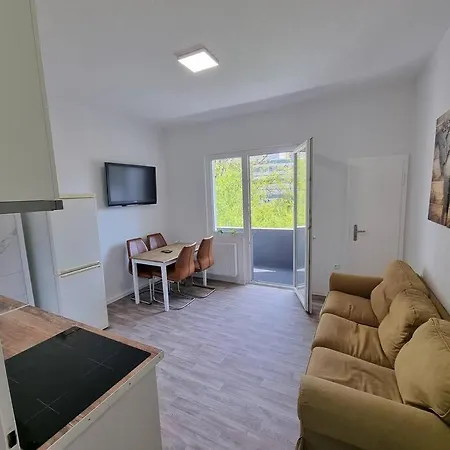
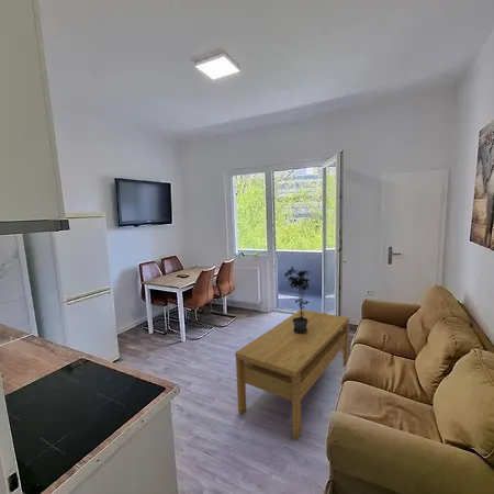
+ coffee table [234,308,350,440]
+ potted plant [283,266,313,333]
